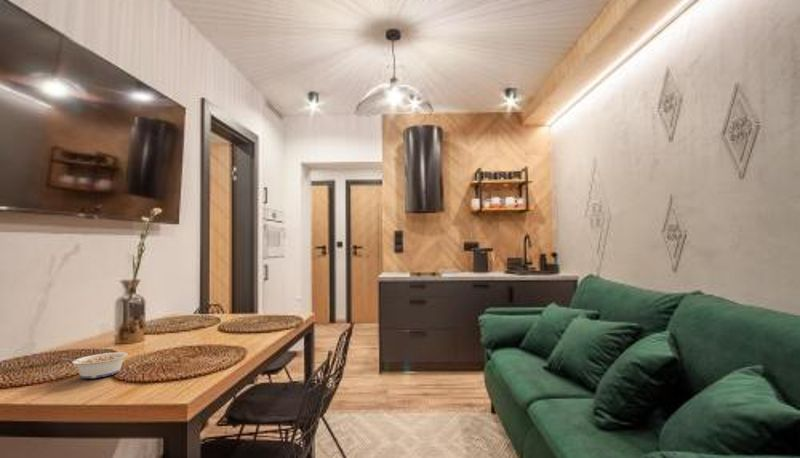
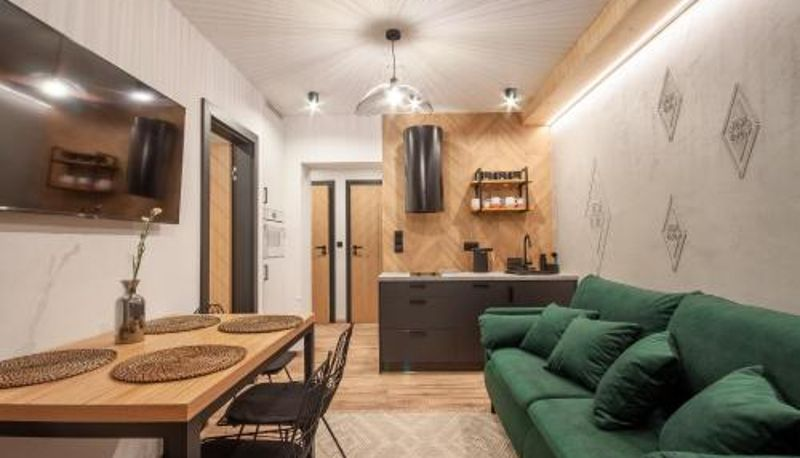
- legume [60,351,129,379]
